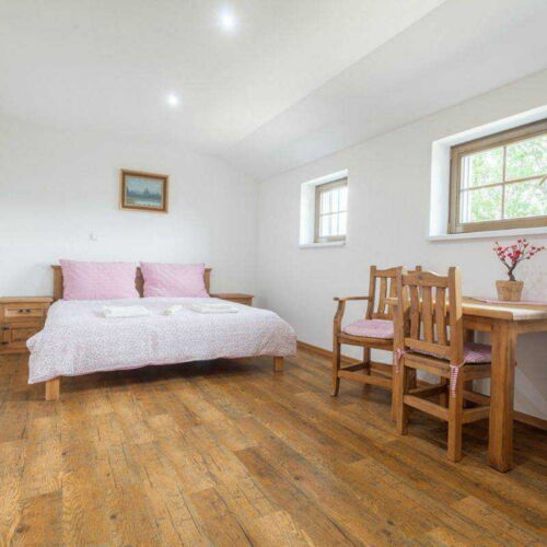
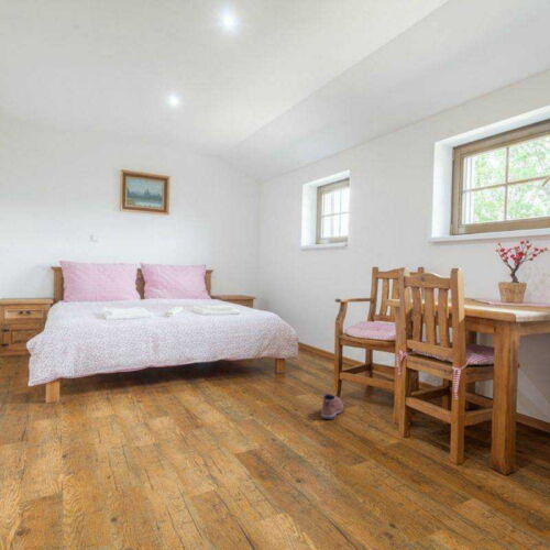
+ shoe [320,393,344,420]
